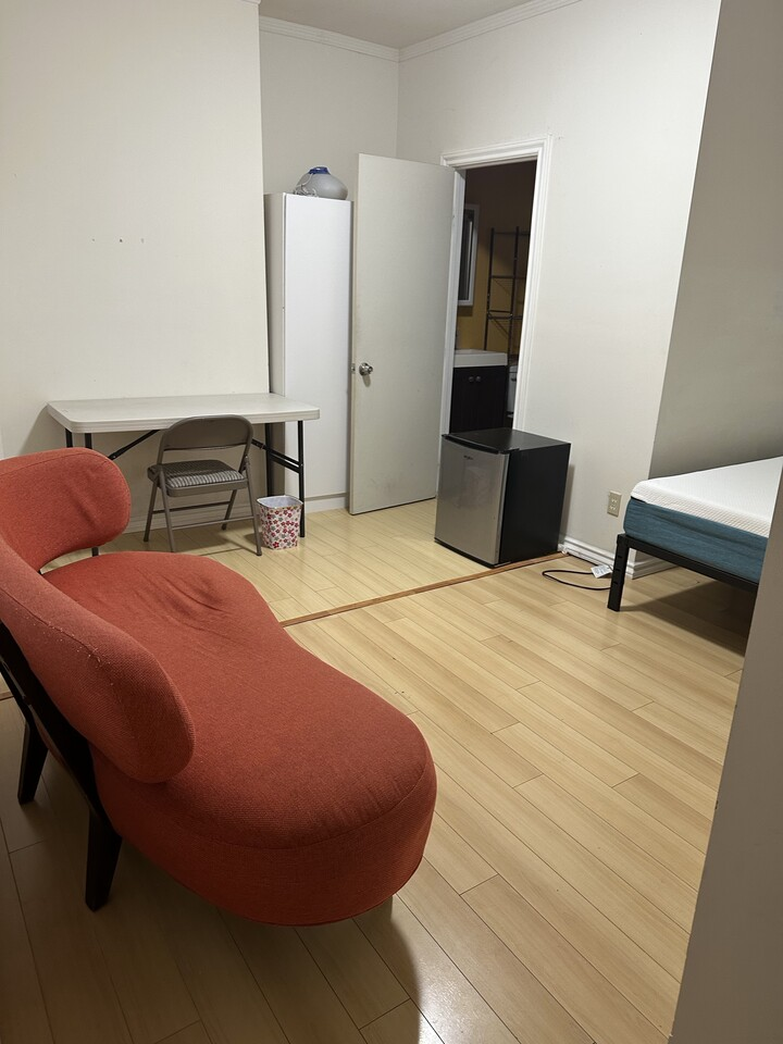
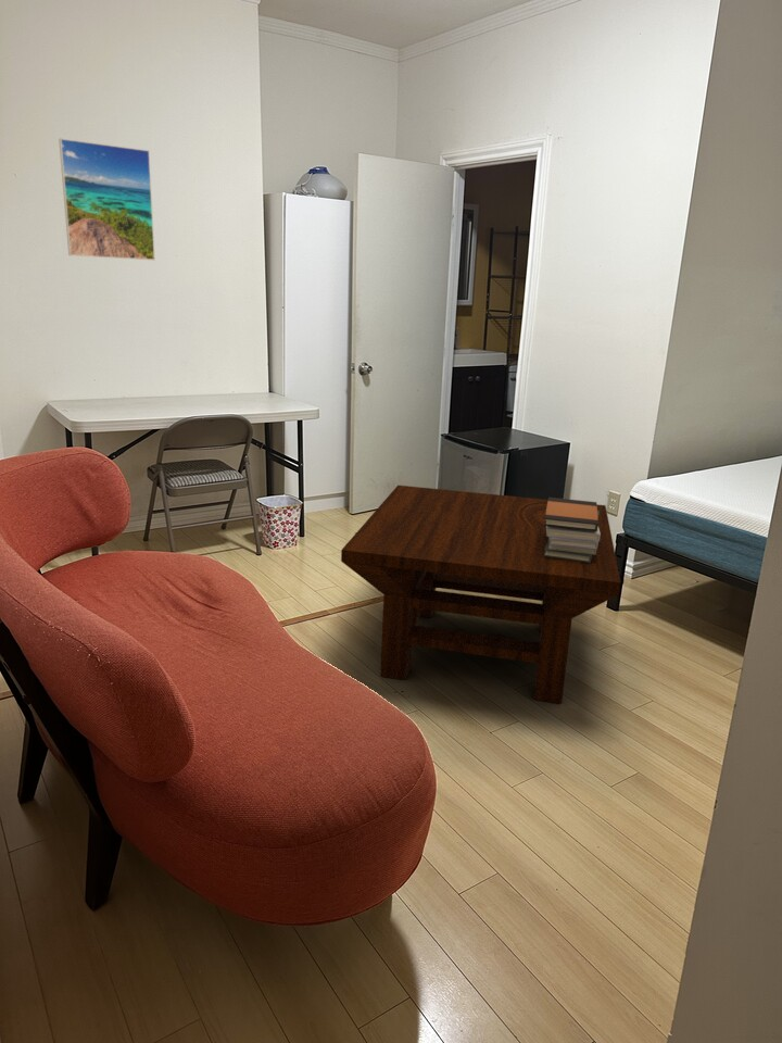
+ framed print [58,137,156,261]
+ coffee table [340,485,622,704]
+ book stack [544,497,601,563]
